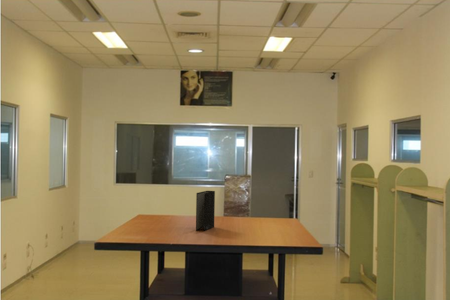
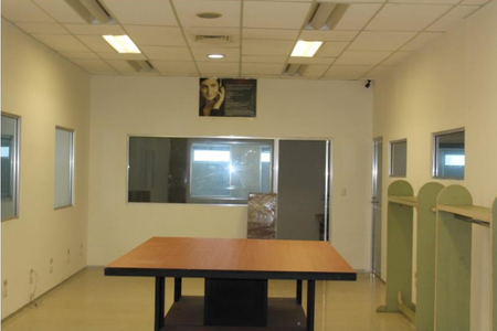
- binder [195,190,216,232]
